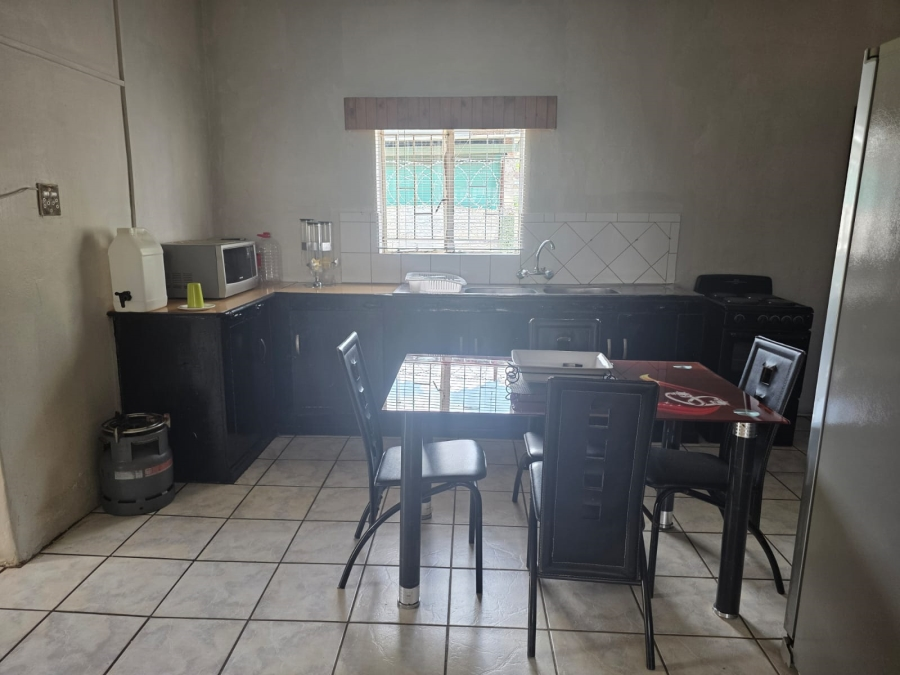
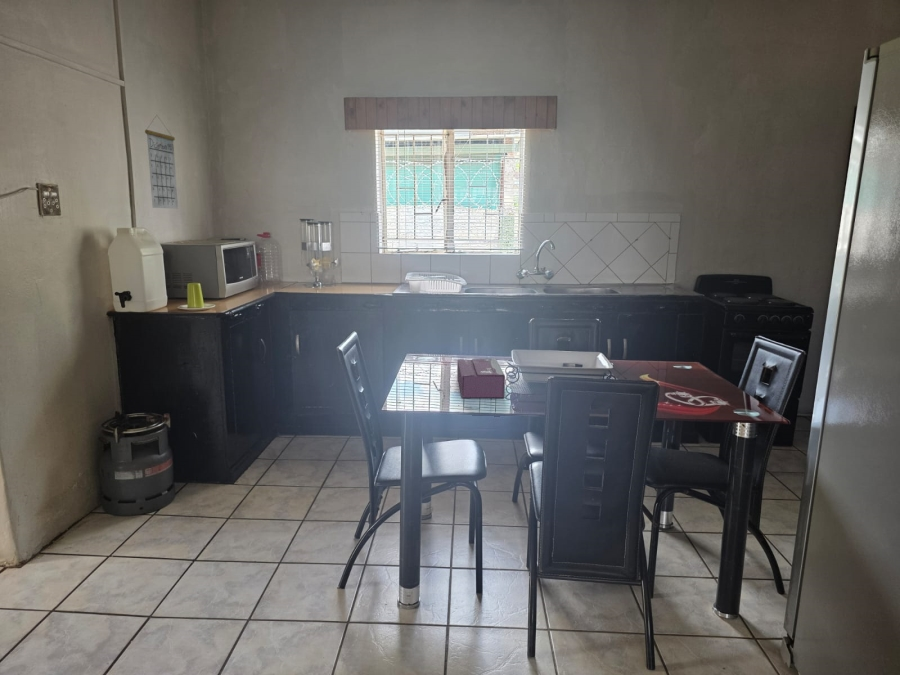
+ tissue box [456,357,506,399]
+ calendar [144,114,179,210]
